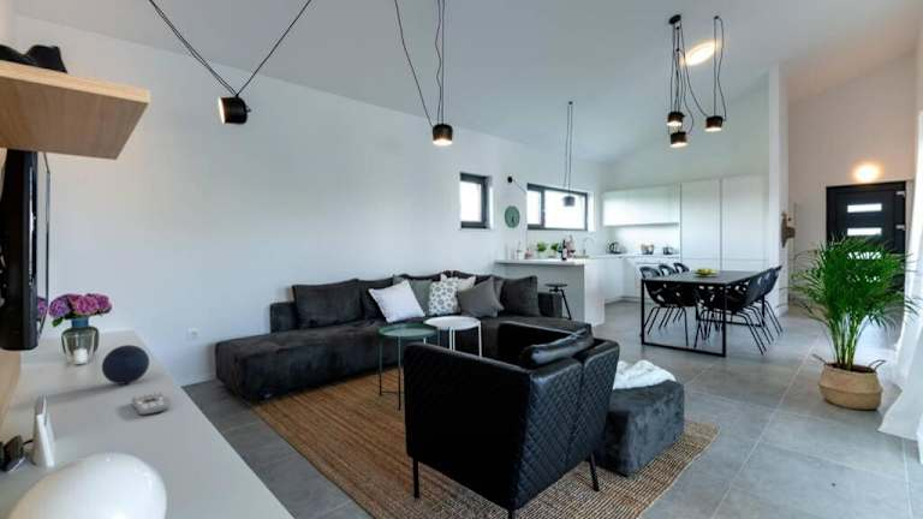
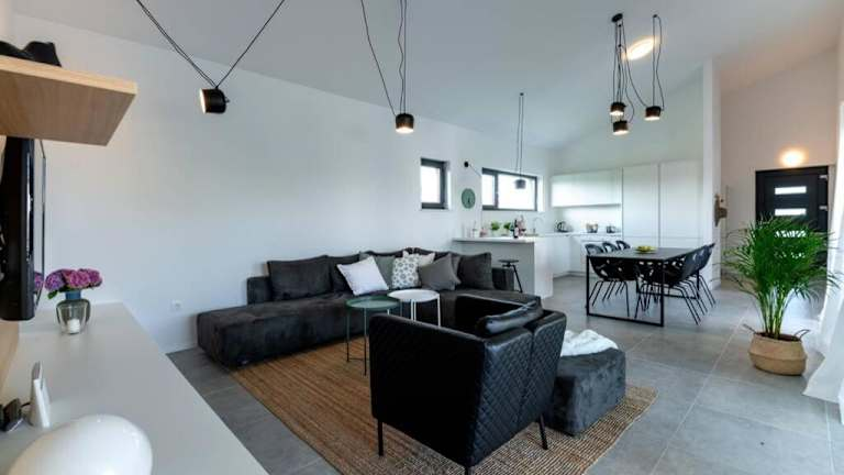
- decorative orb [101,344,150,386]
- remote control [131,390,169,417]
